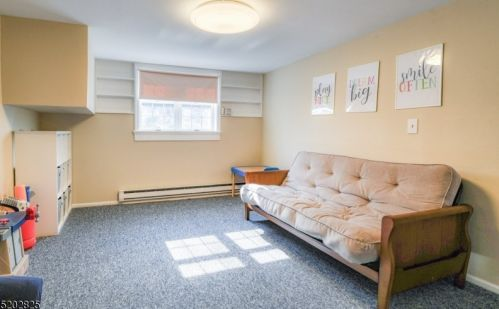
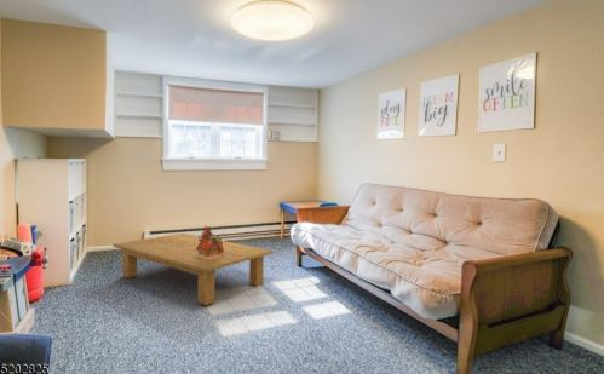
+ coffee table [111,232,275,306]
+ toy house [195,225,226,259]
